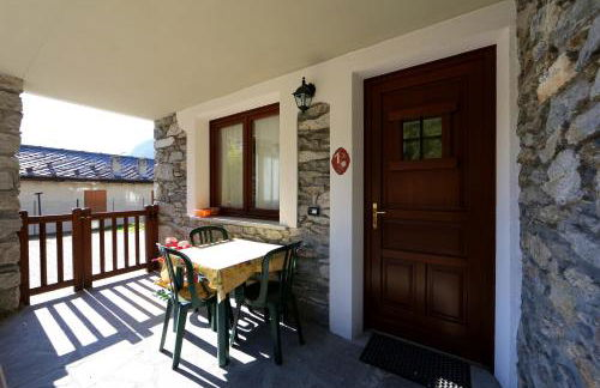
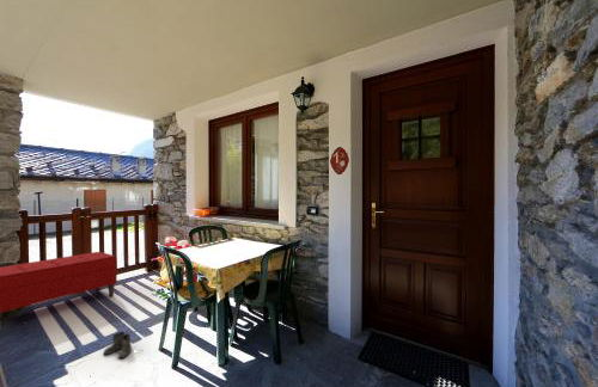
+ bench [0,251,118,320]
+ boots [103,331,133,360]
